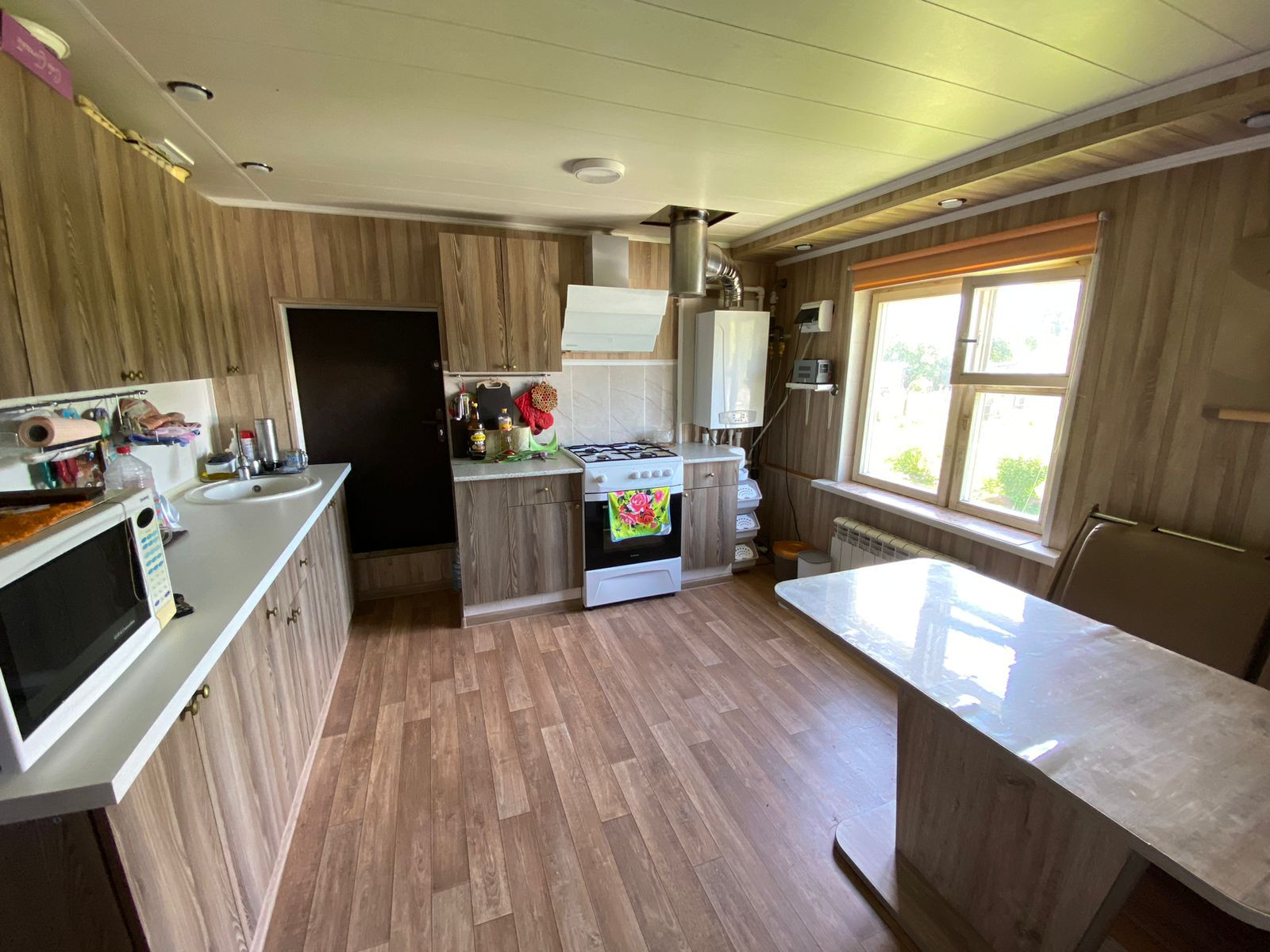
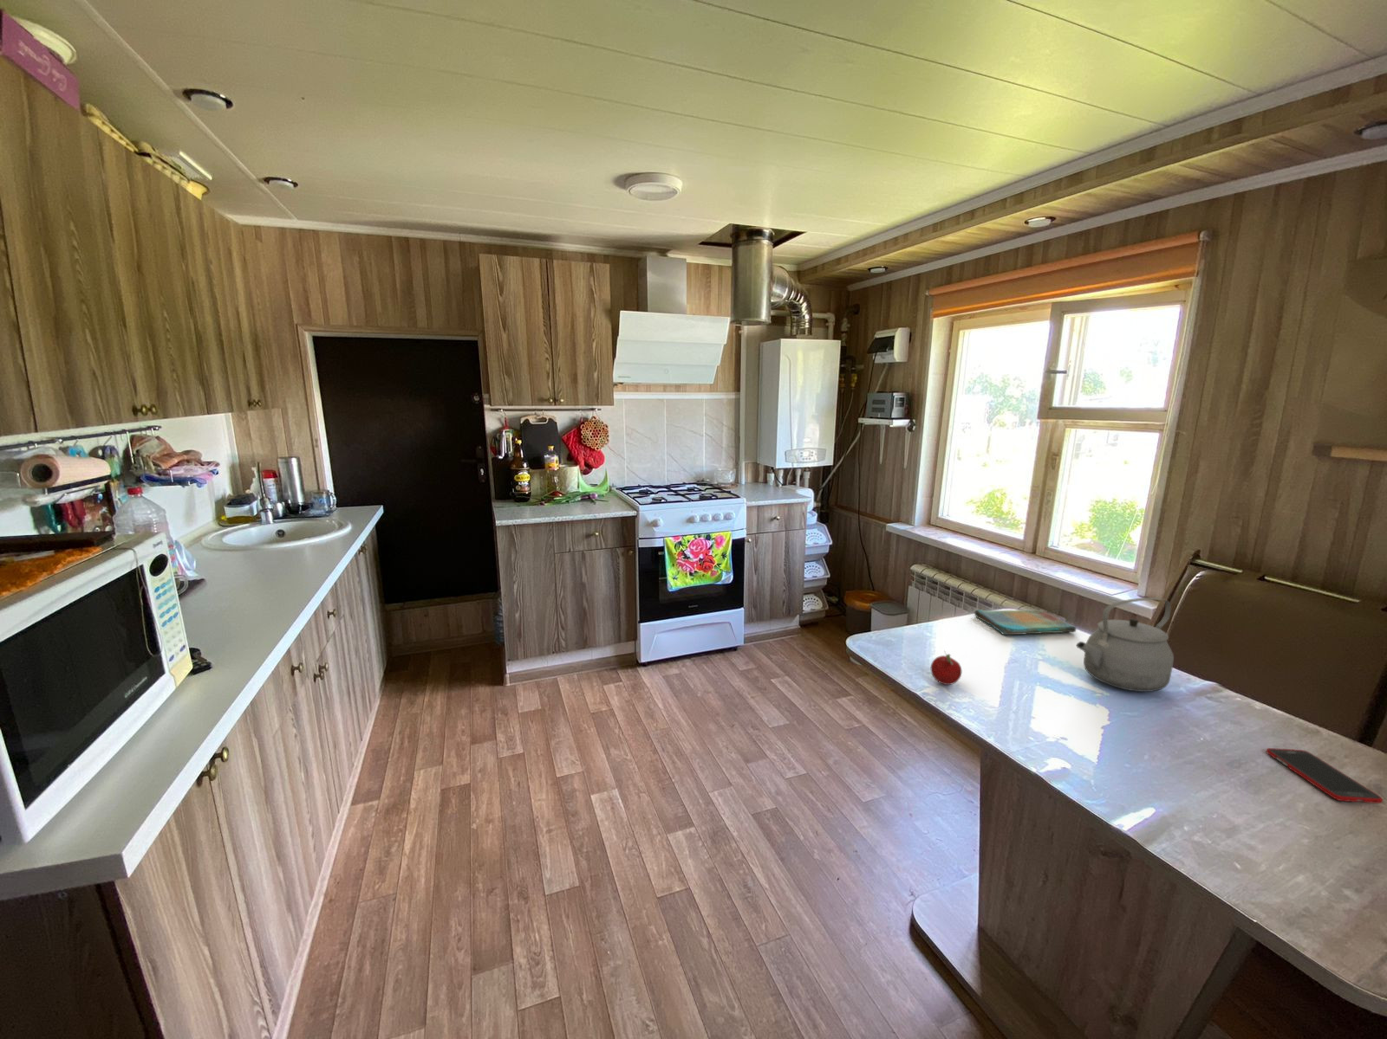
+ cell phone [1266,748,1384,804]
+ tea kettle [1076,597,1175,693]
+ dish towel [973,609,1078,635]
+ fruit [930,650,962,685]
